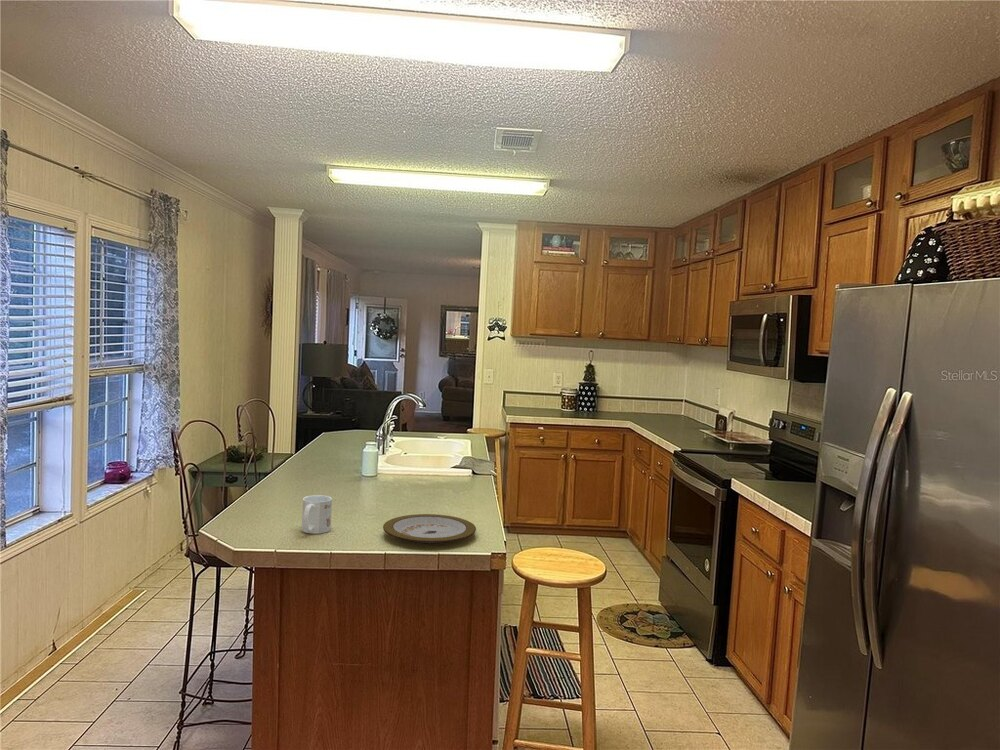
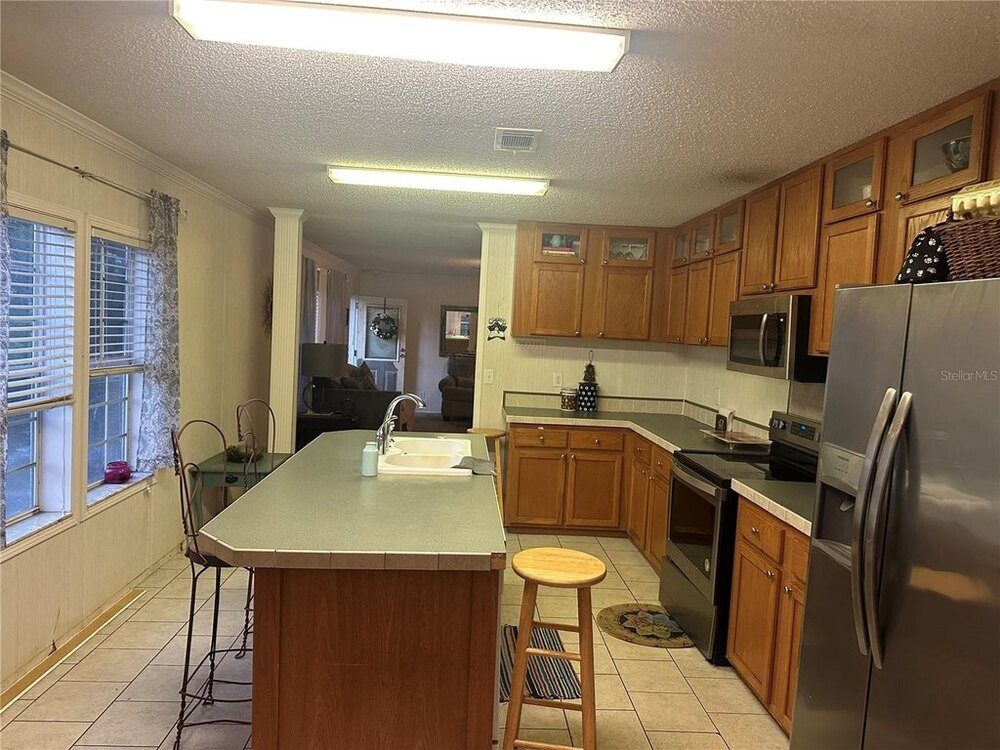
- plate [382,513,477,545]
- mug [301,494,333,535]
